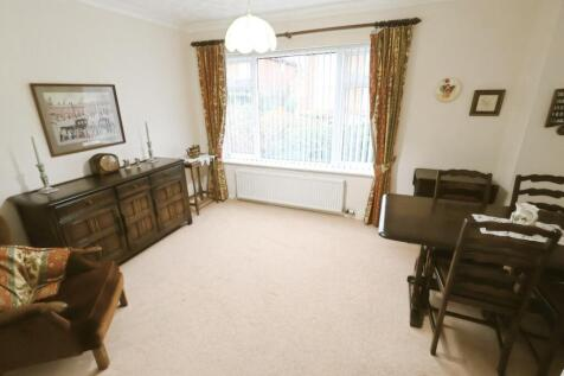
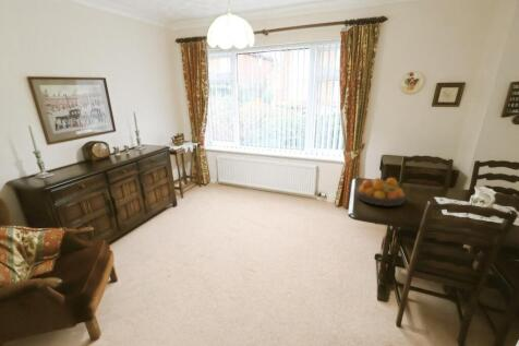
+ fruit bowl [354,177,407,207]
